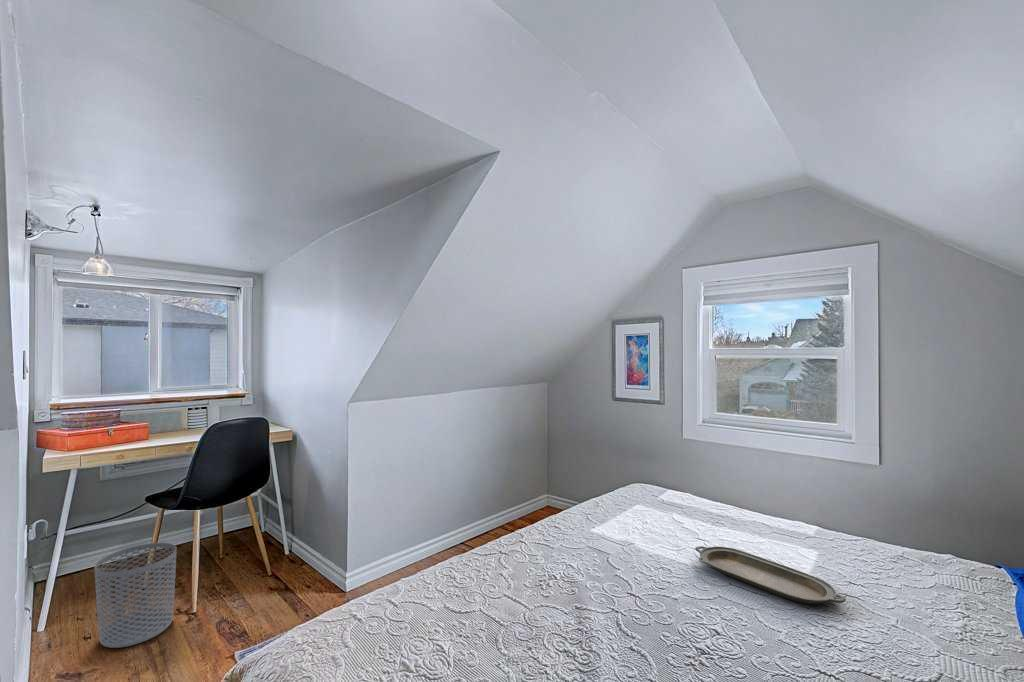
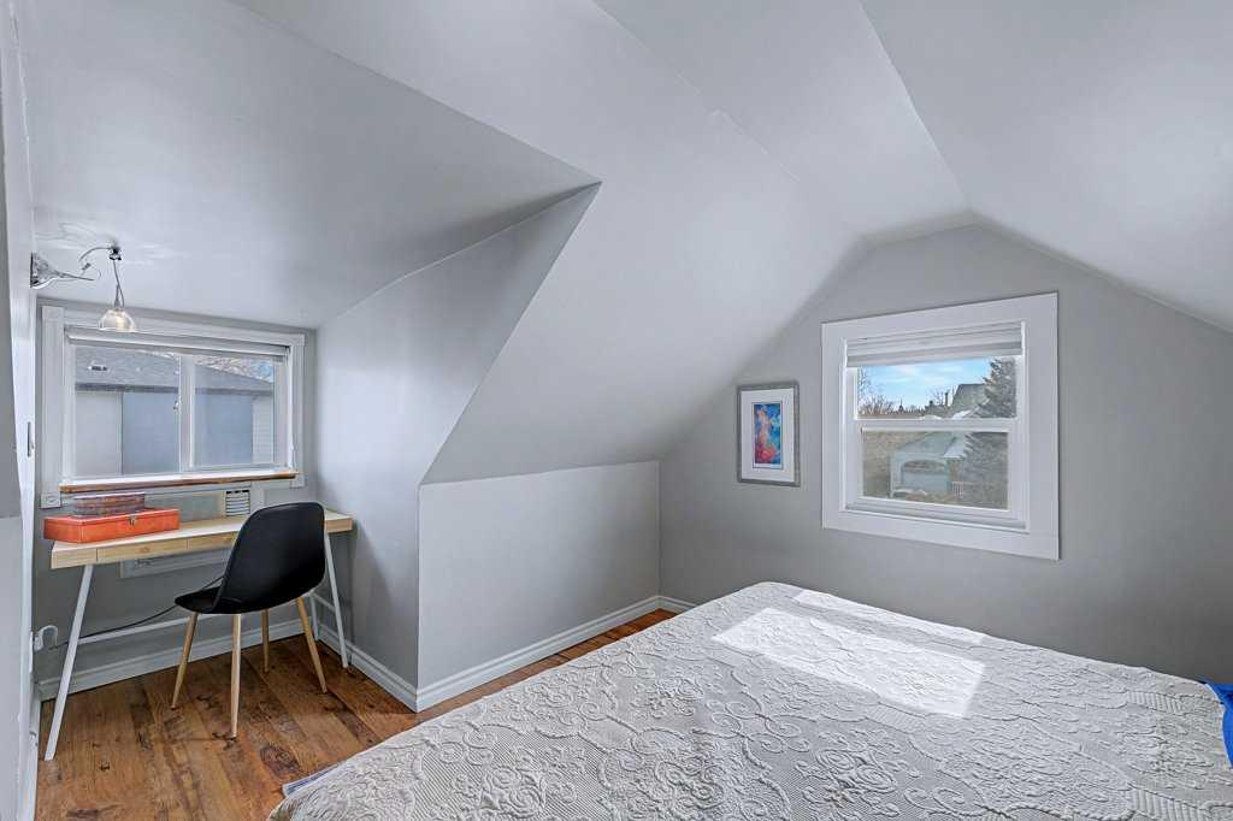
- serving tray [694,545,847,605]
- waste bin [94,542,177,649]
